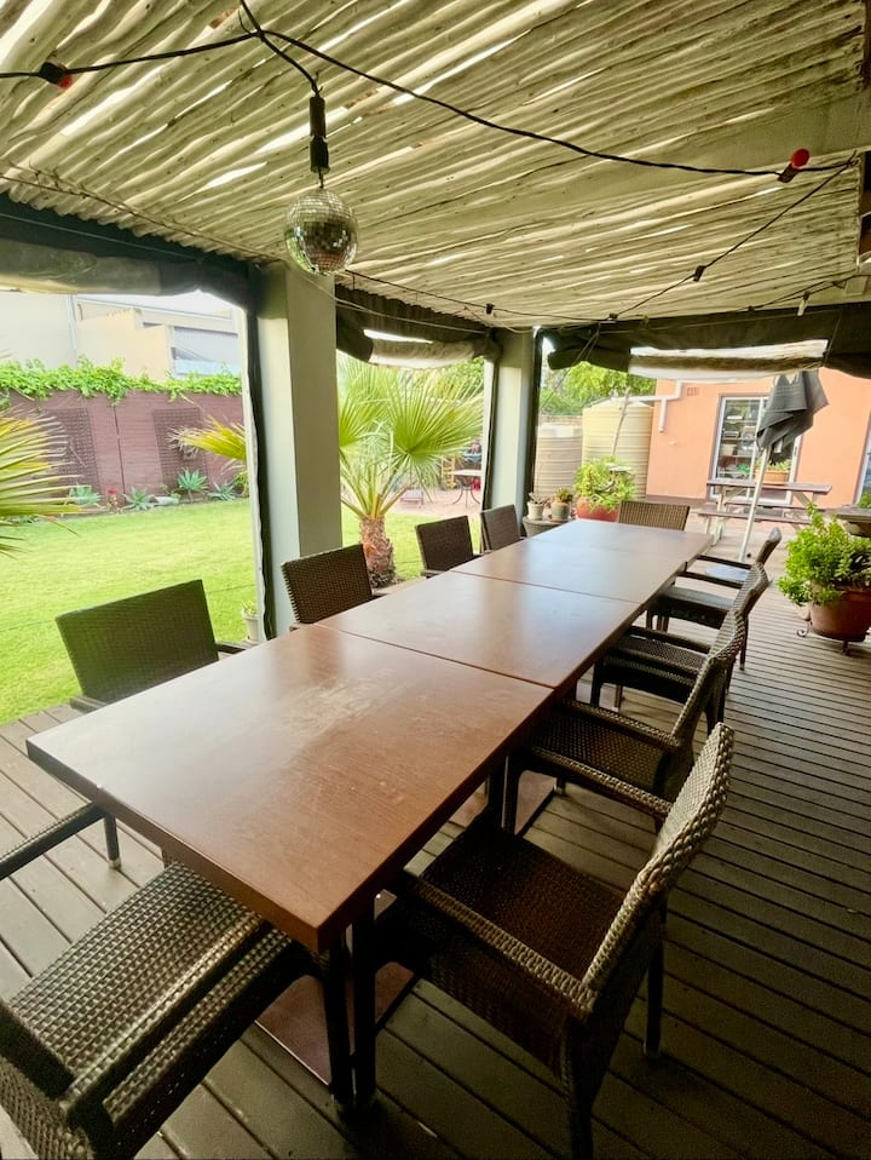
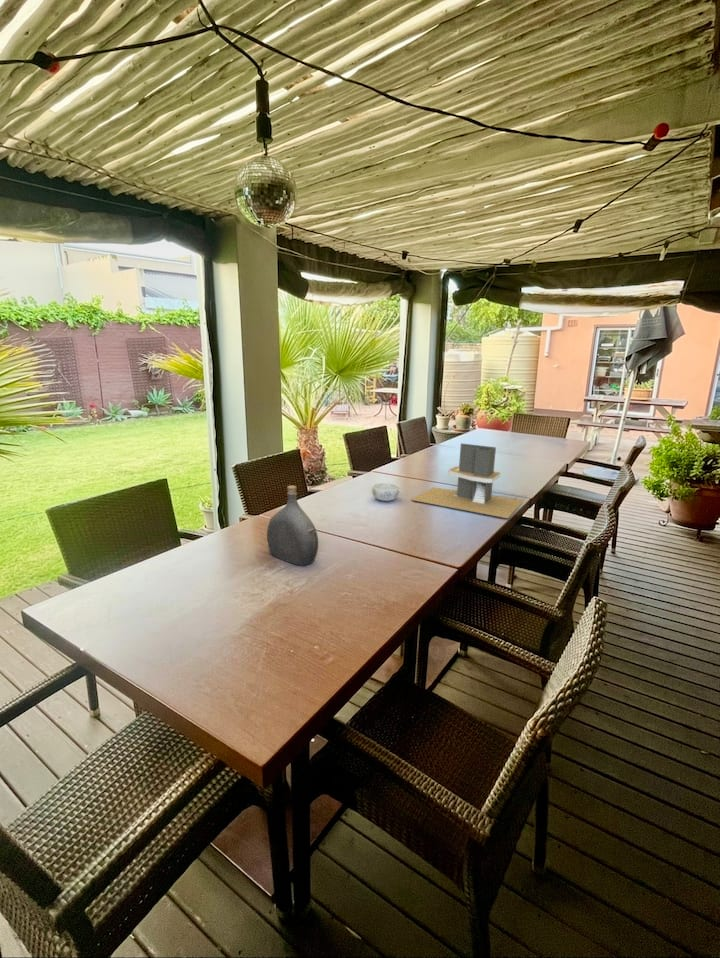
+ decorative bowl [371,482,404,502]
+ water jug [266,485,319,567]
+ architectural model [410,442,525,519]
